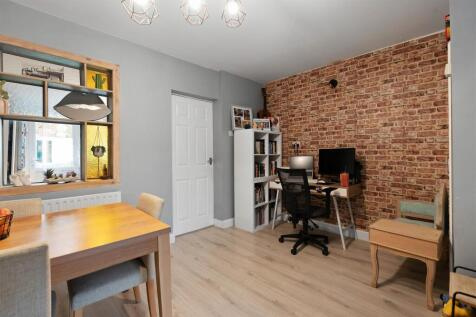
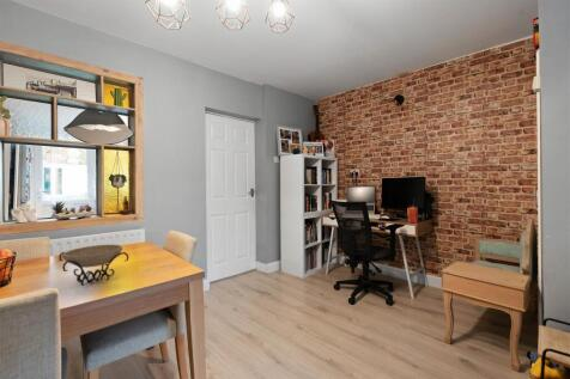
+ decorative bowl [57,244,129,287]
